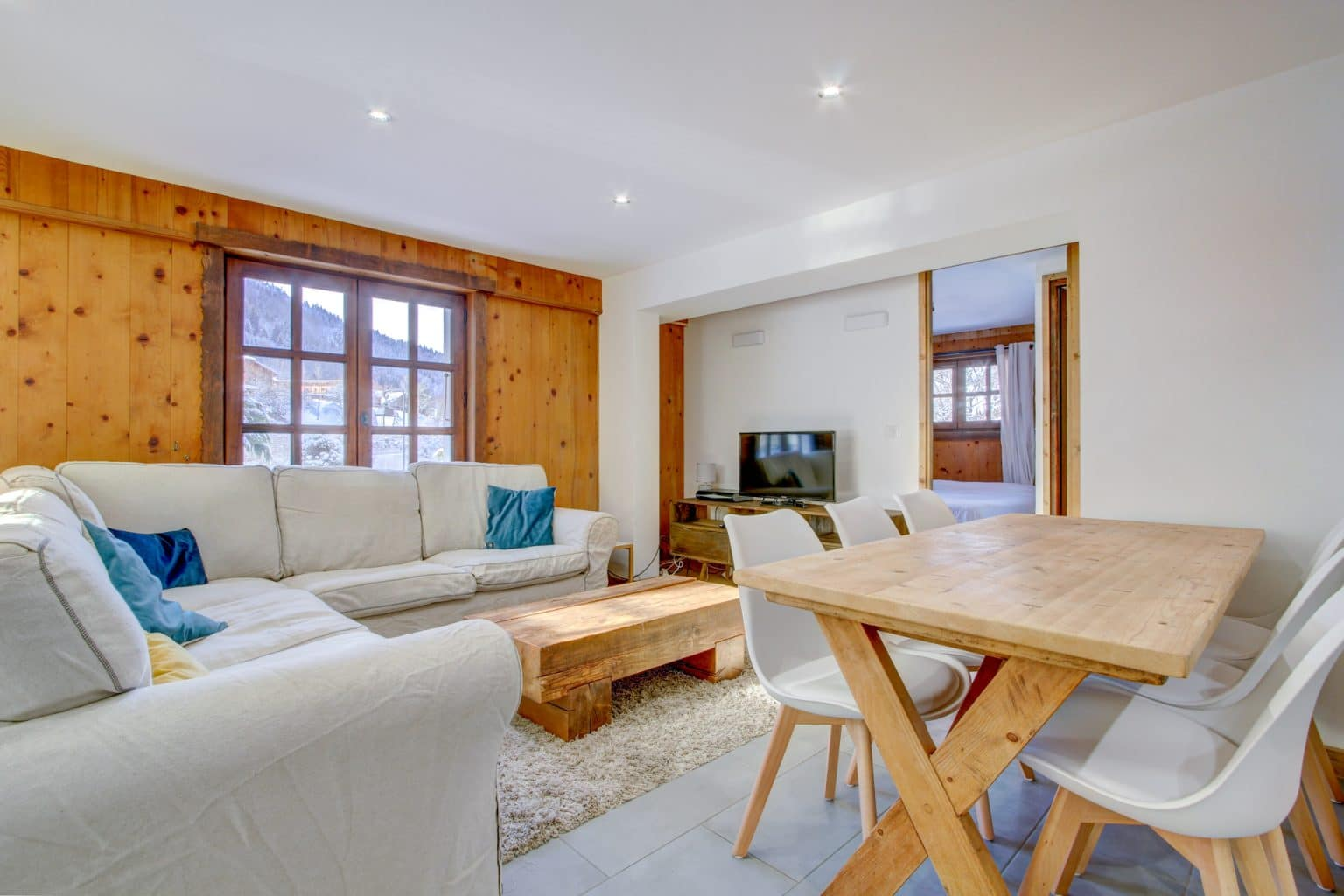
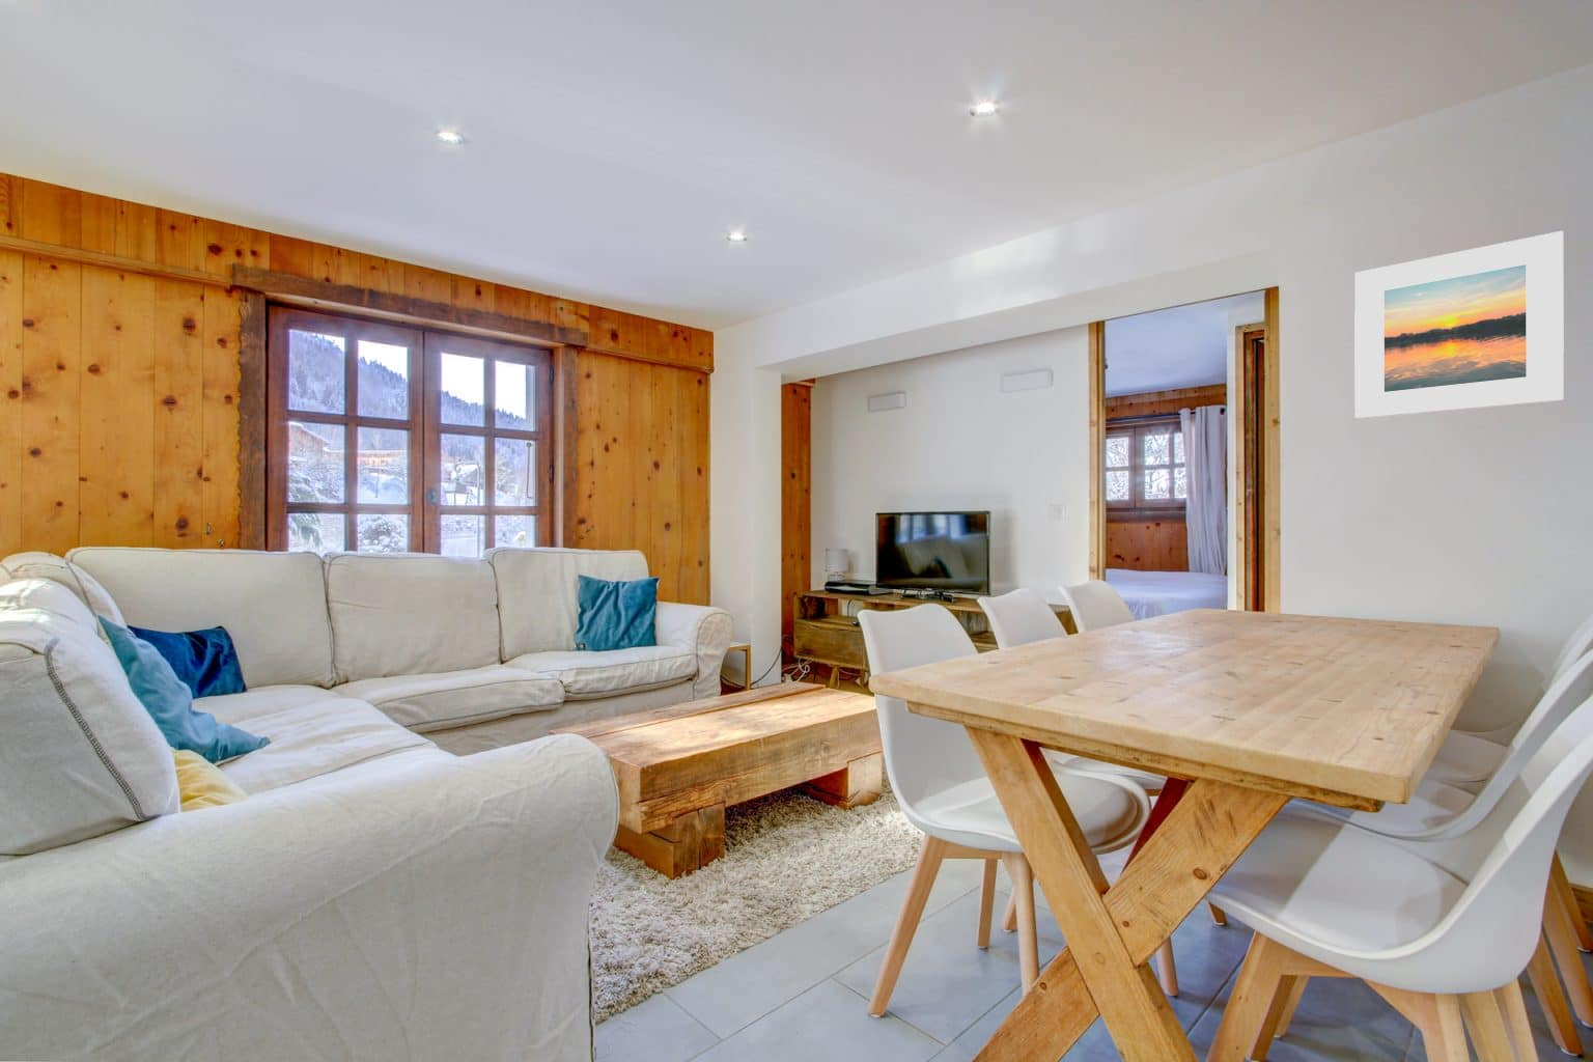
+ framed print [1354,230,1565,418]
